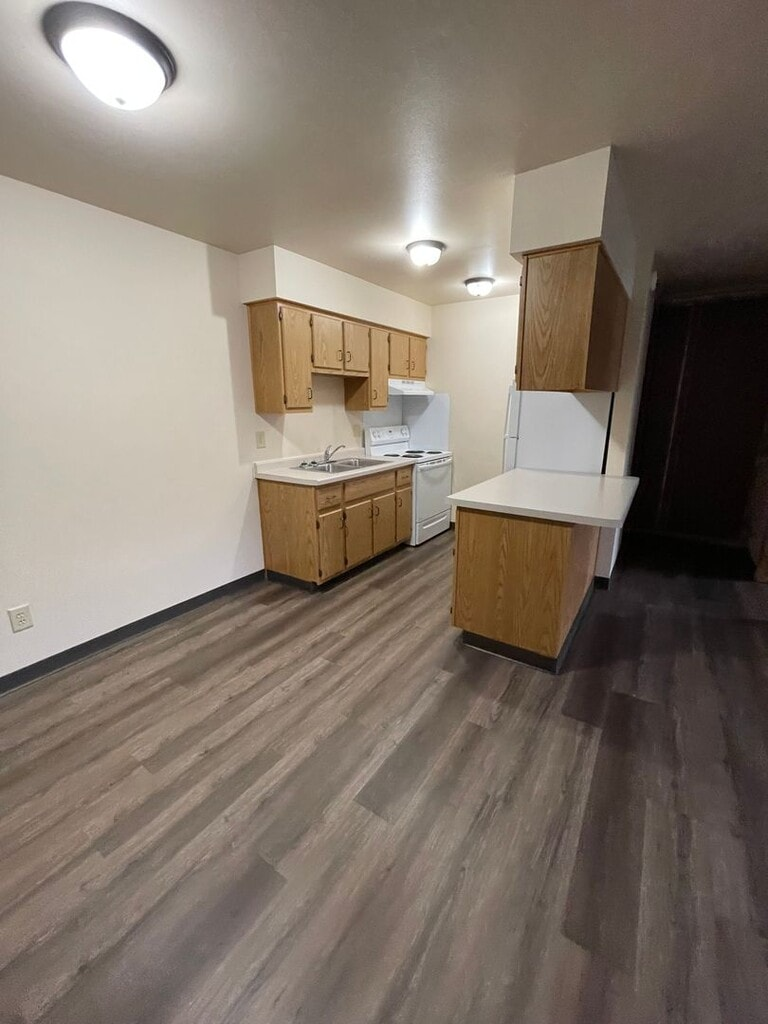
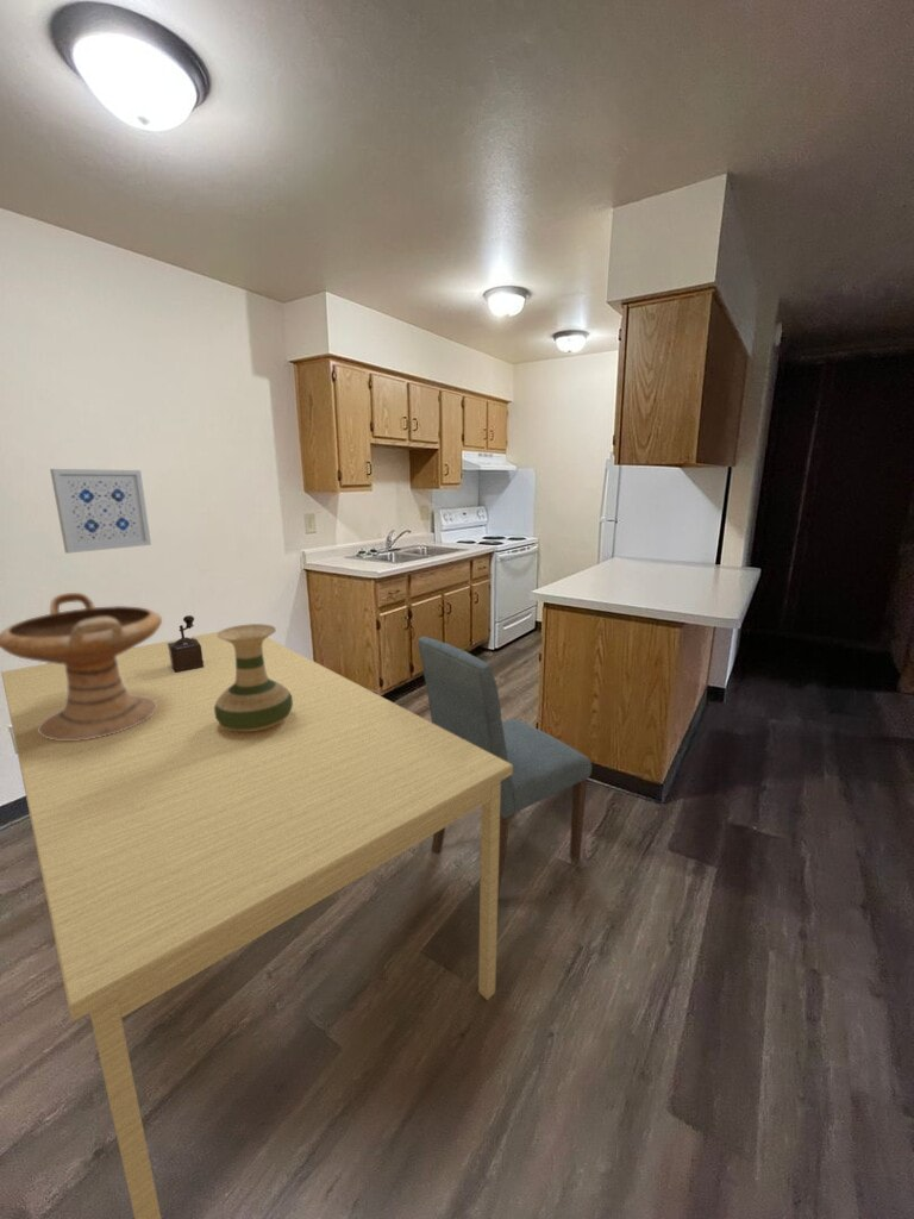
+ pepper mill [168,614,204,673]
+ dining table [0,631,513,1219]
+ decorative bowl [0,592,163,740]
+ wall art [49,468,152,555]
+ dining chair [417,636,593,899]
+ vase [214,623,293,731]
